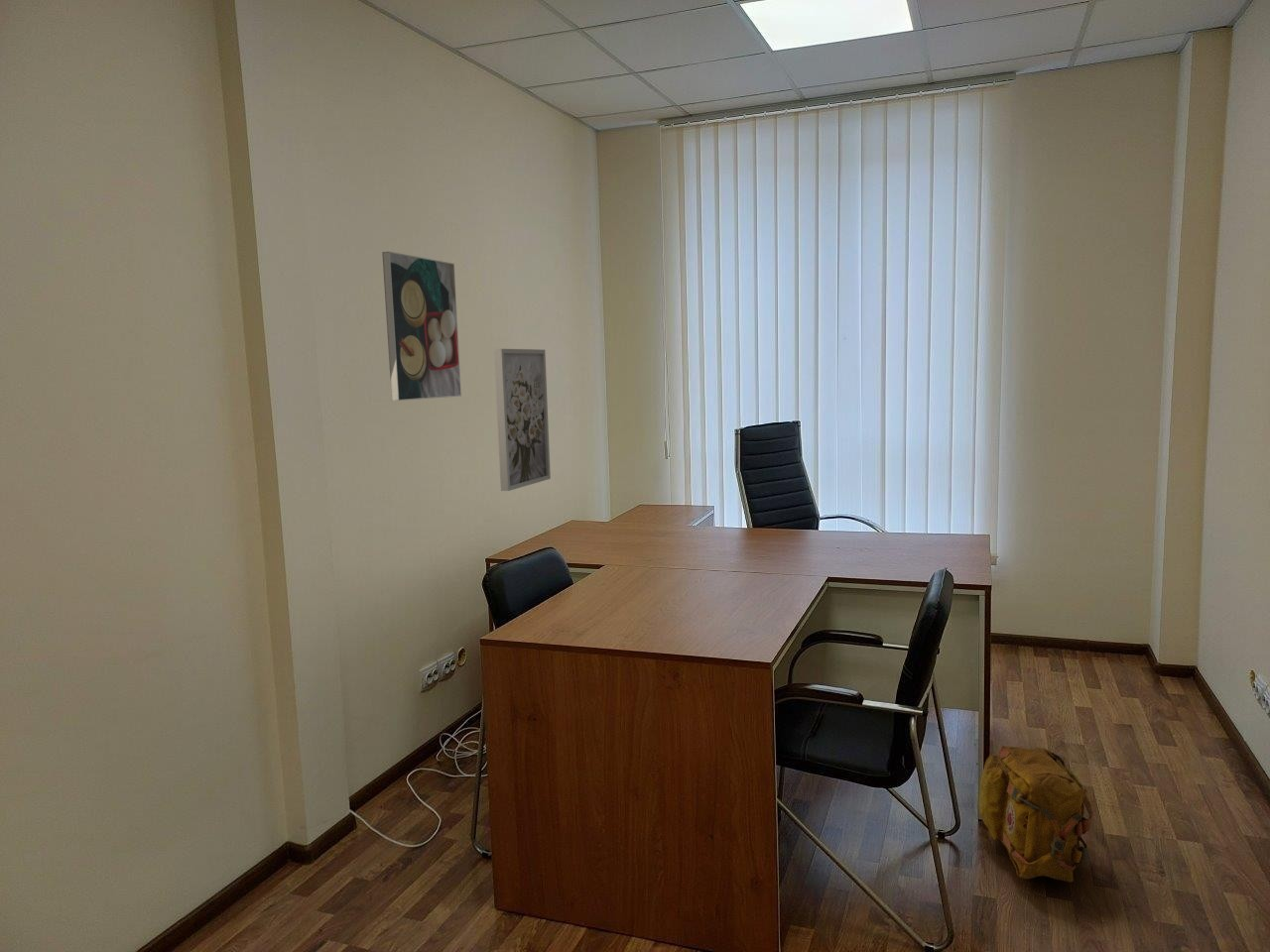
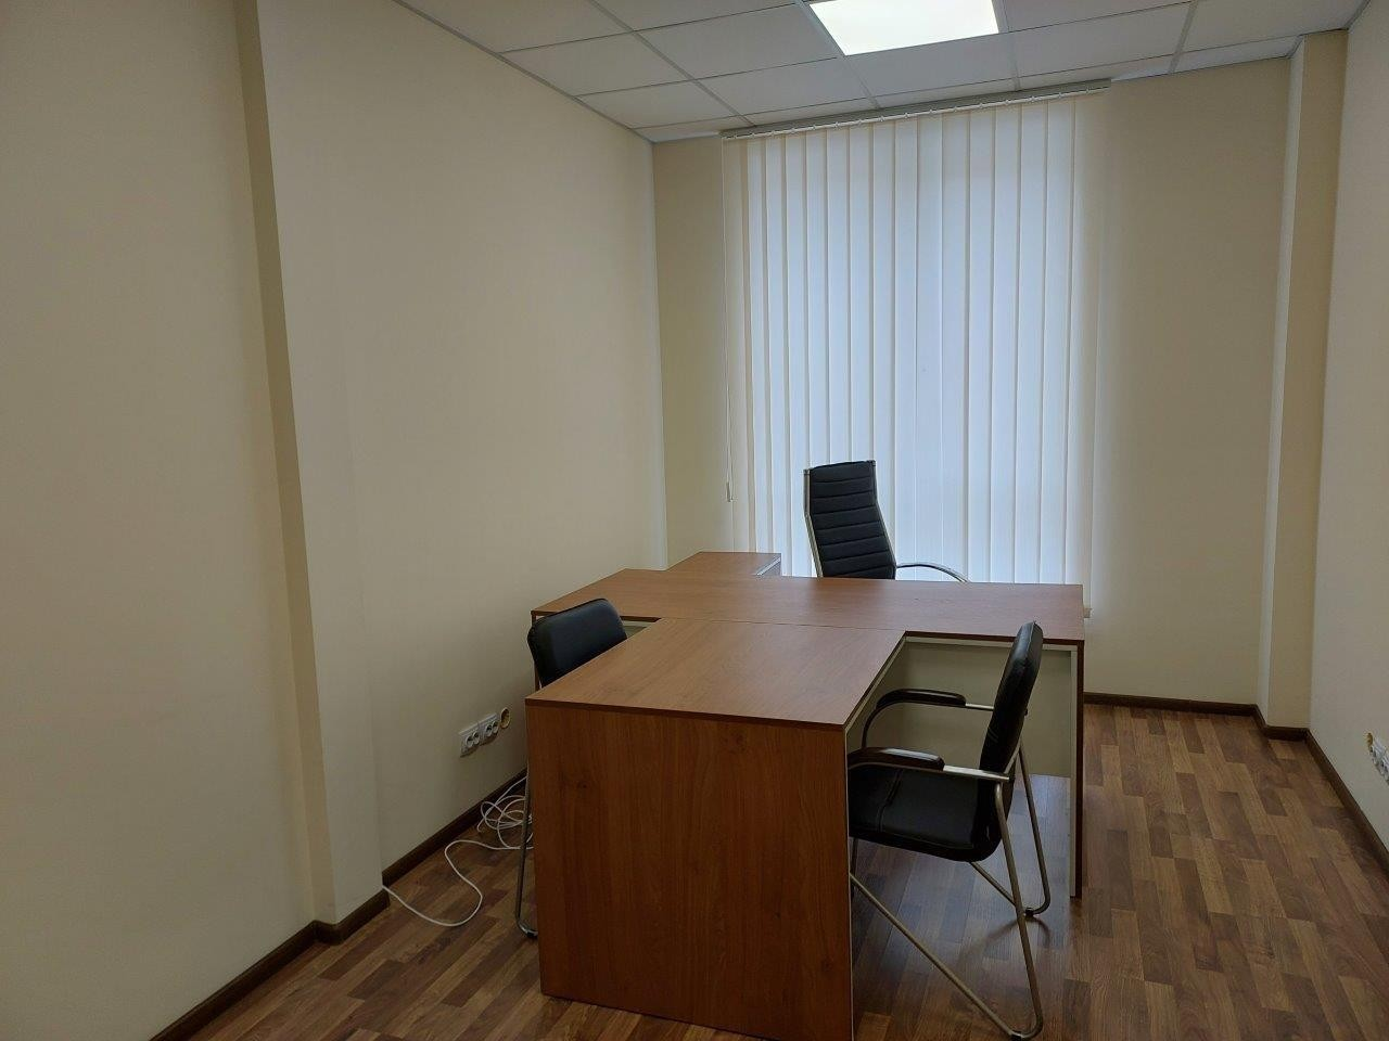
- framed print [381,251,462,402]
- backpack [977,745,1094,884]
- wall art [493,348,552,492]
